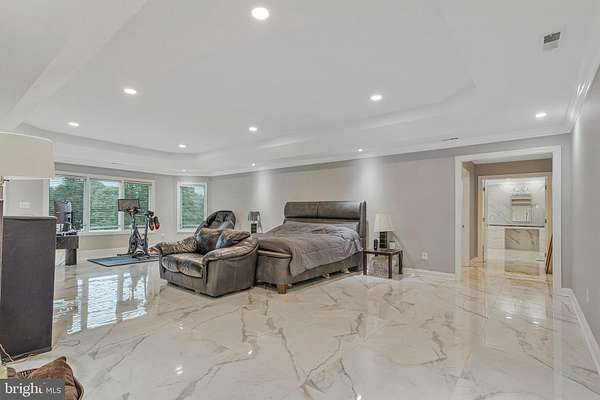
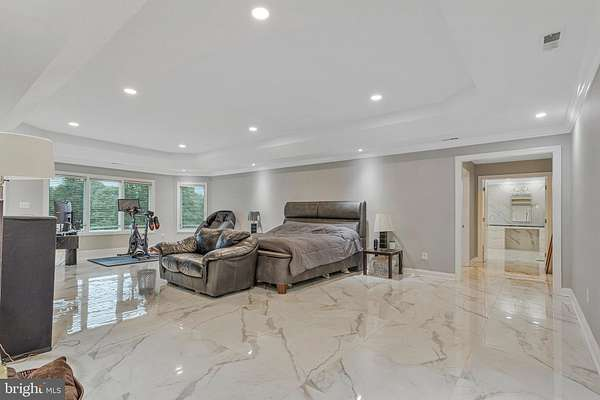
+ wastebasket [136,268,157,295]
